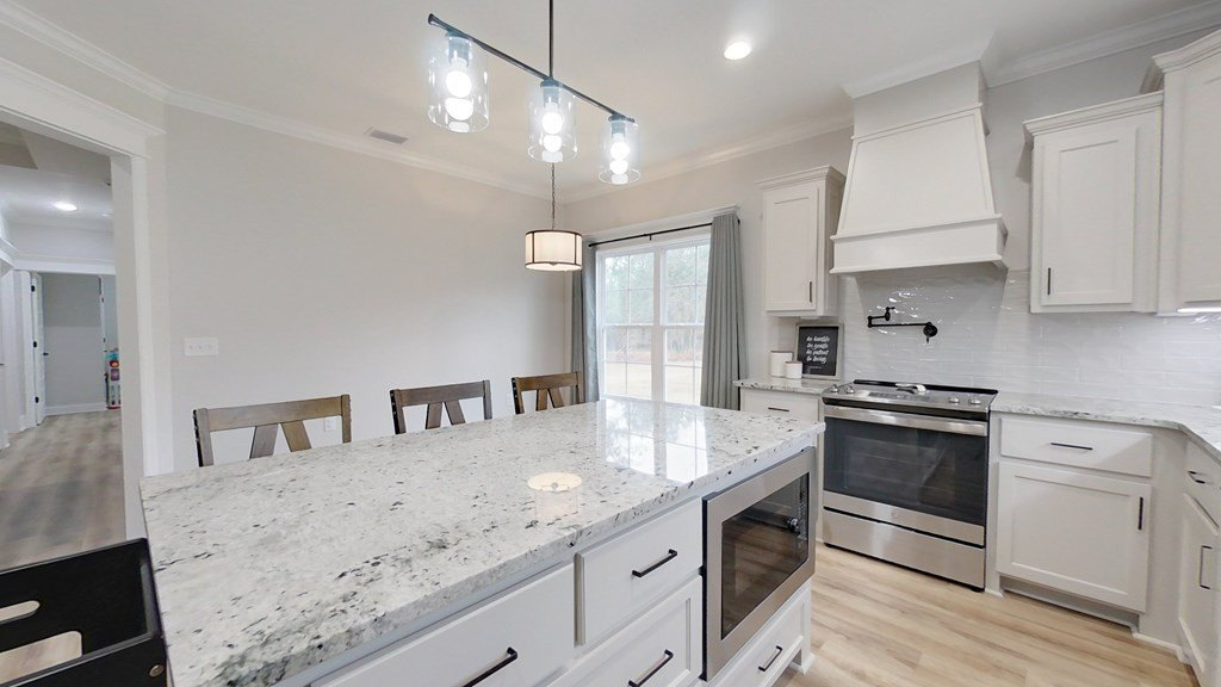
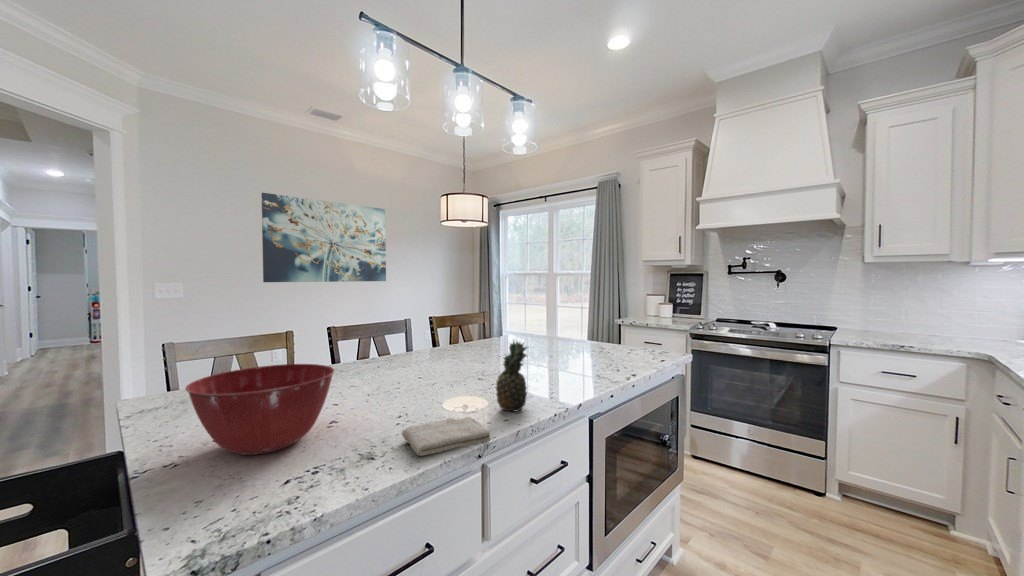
+ mixing bowl [185,363,335,456]
+ washcloth [401,416,492,457]
+ fruit [495,338,529,413]
+ wall art [260,192,387,283]
